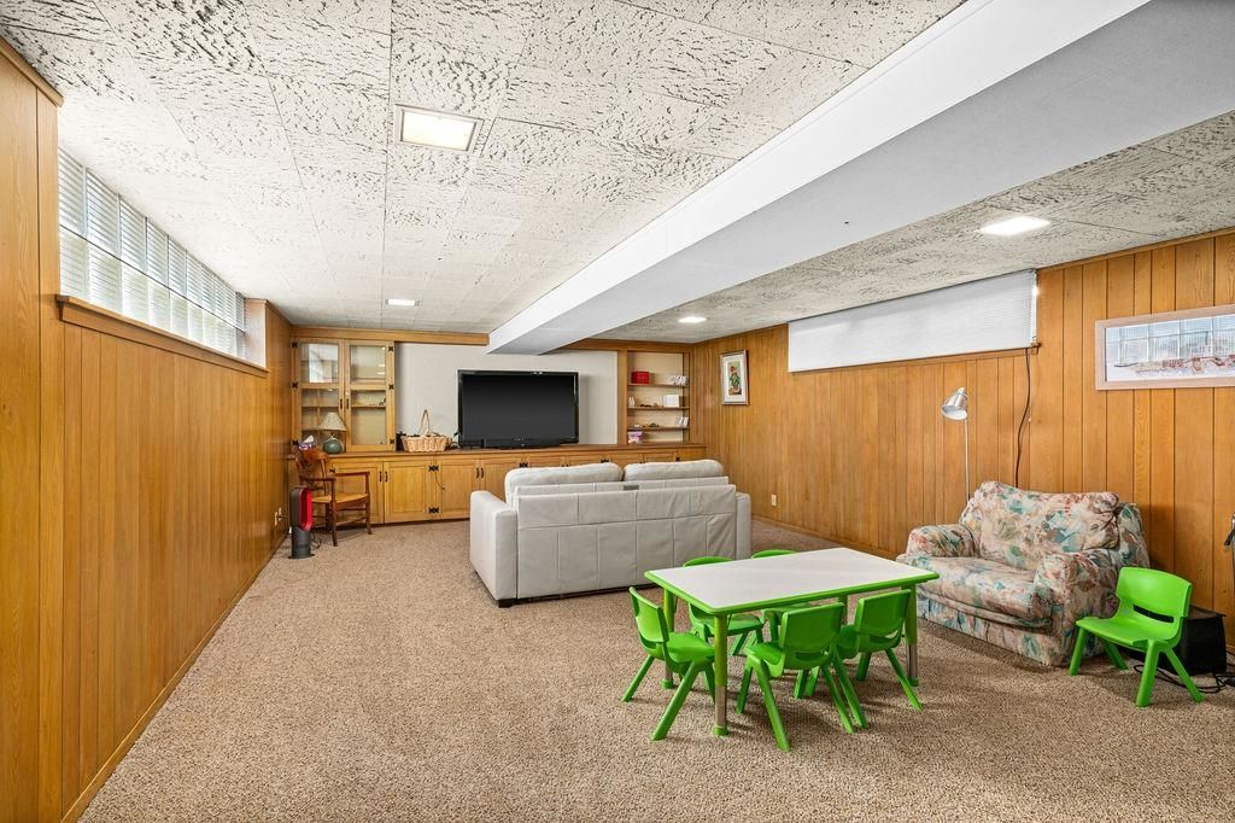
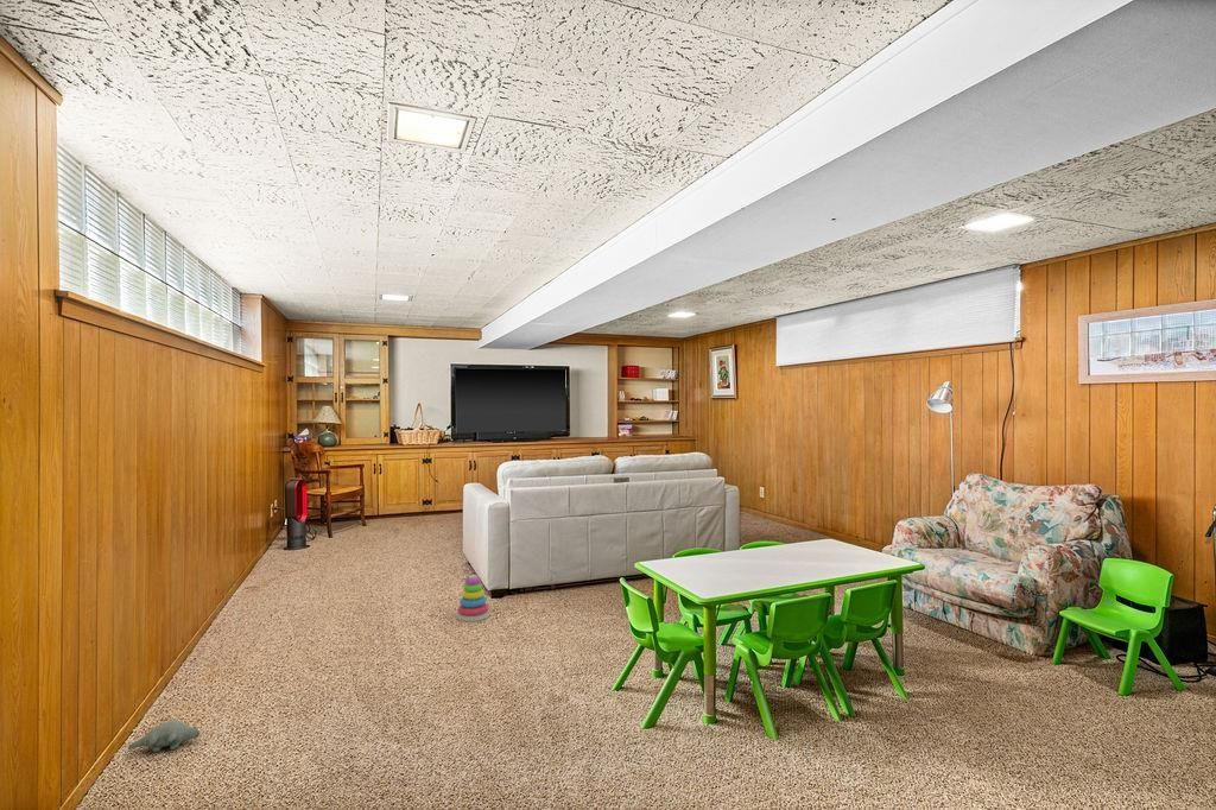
+ plush toy [127,720,201,753]
+ stacking toy [455,574,490,622]
